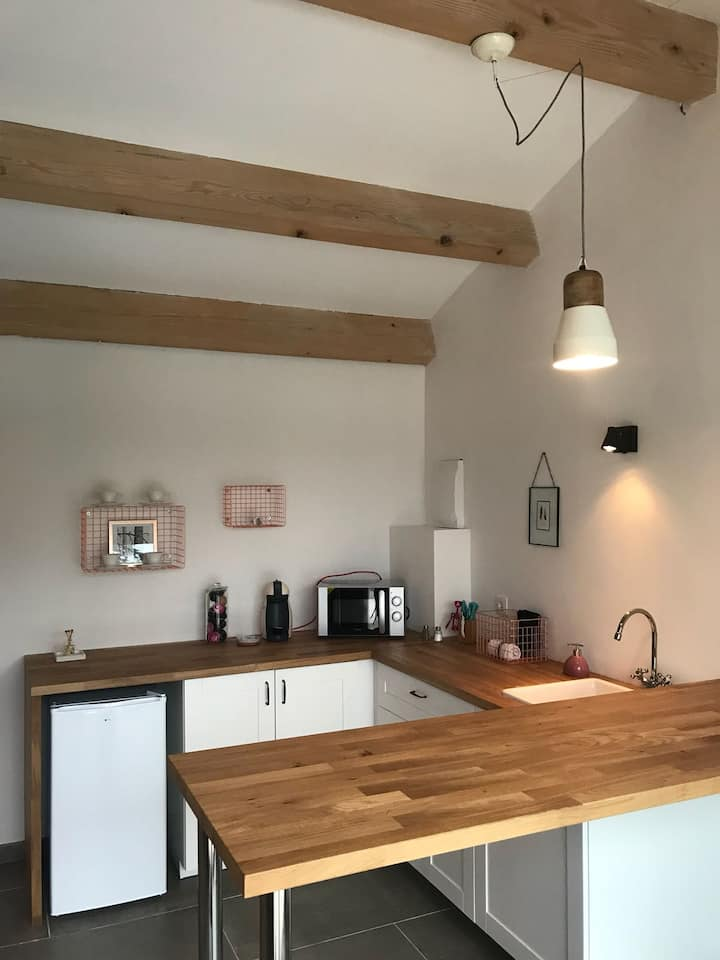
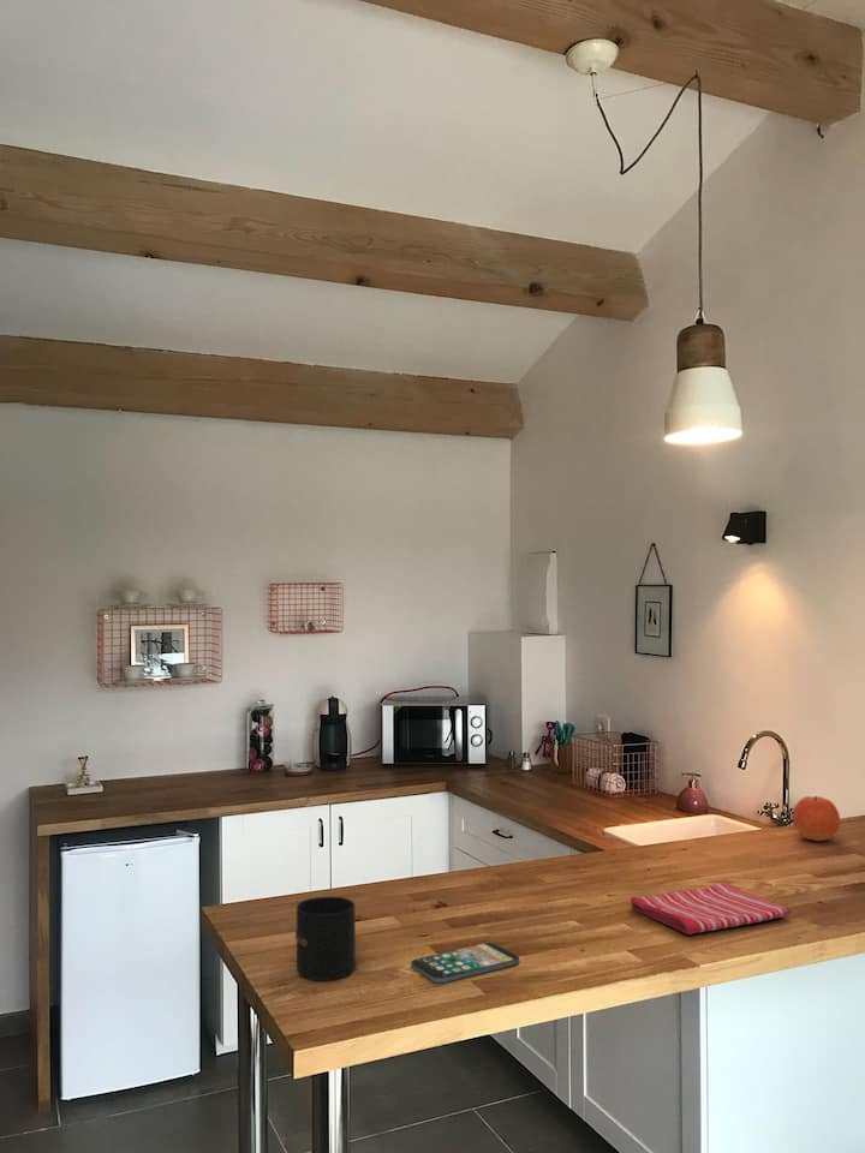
+ dish towel [630,880,792,936]
+ smartphone [410,942,520,984]
+ mug [294,896,357,981]
+ fruit [792,795,841,842]
